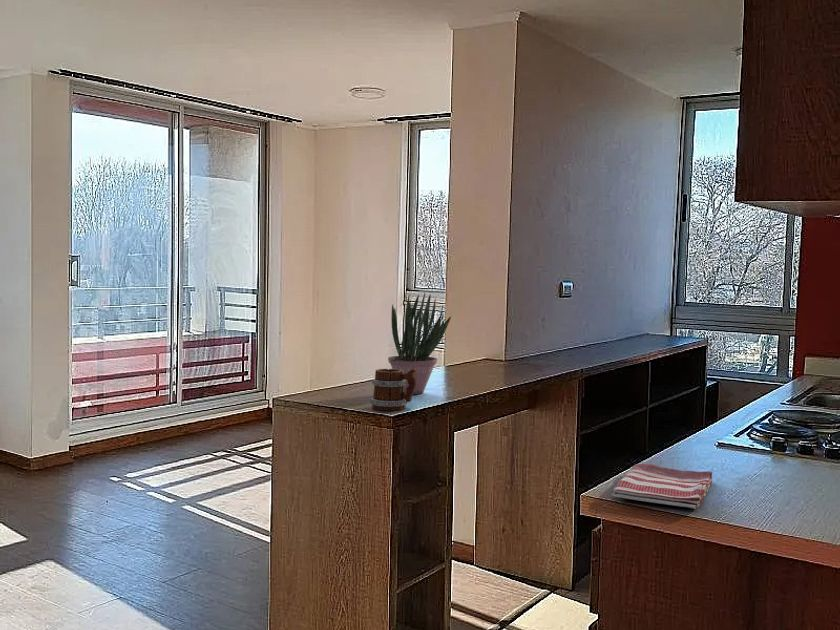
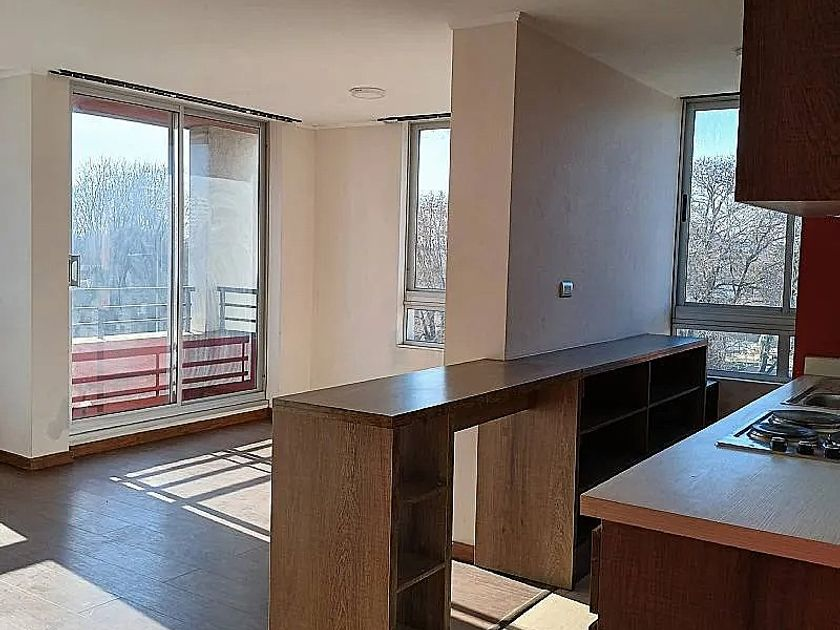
- potted plant [387,292,452,395]
- mug [369,368,417,411]
- dish towel [611,463,713,510]
